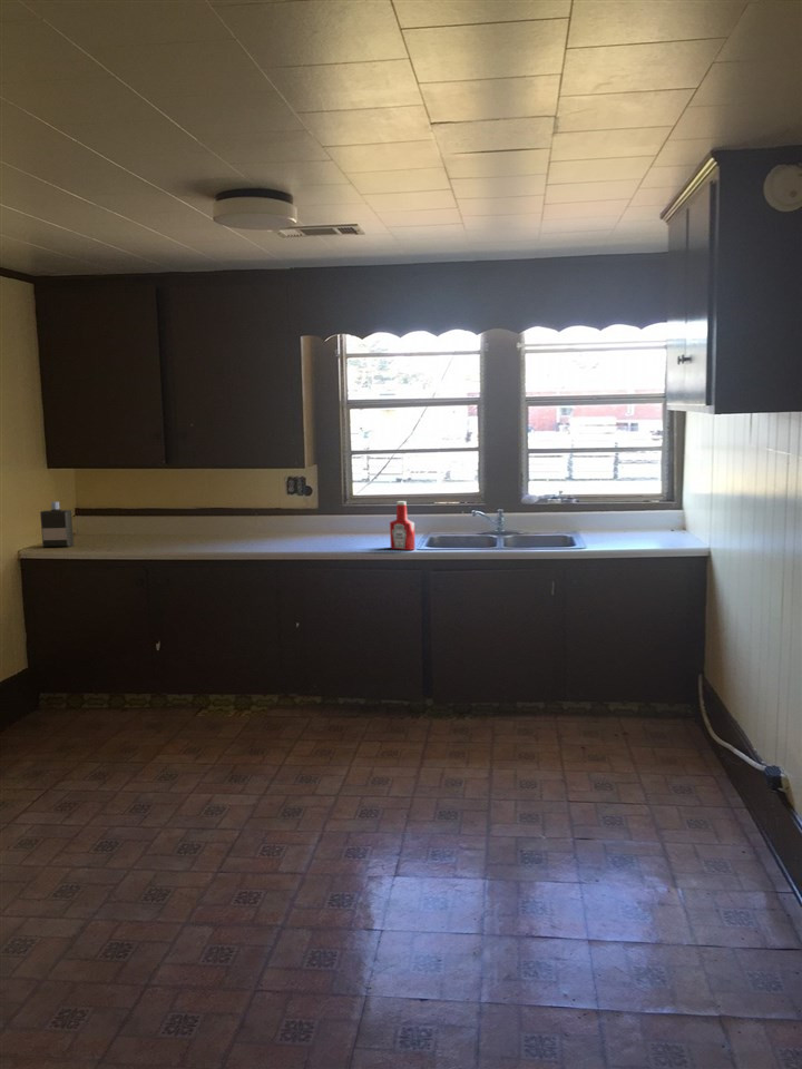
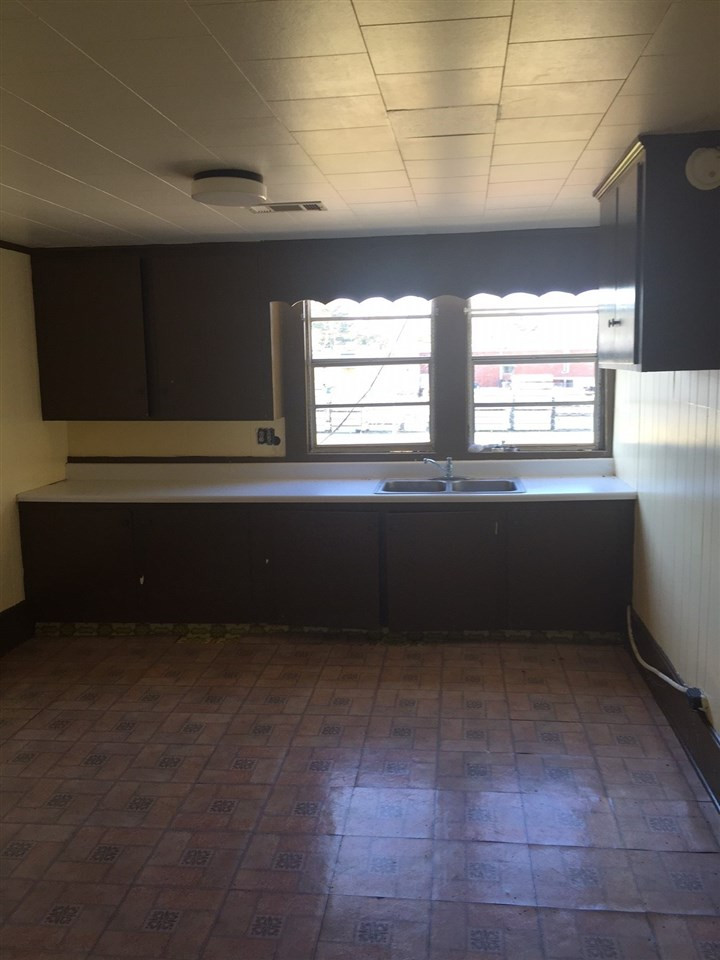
- bottle [39,501,75,548]
- soap bottle [389,500,415,551]
